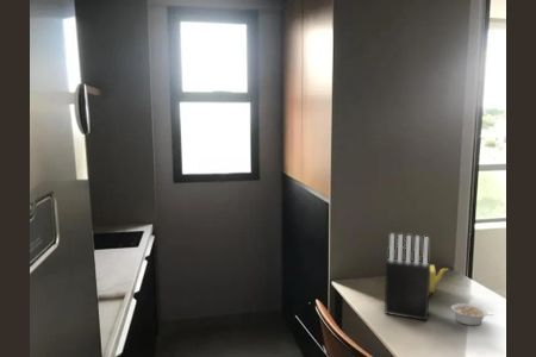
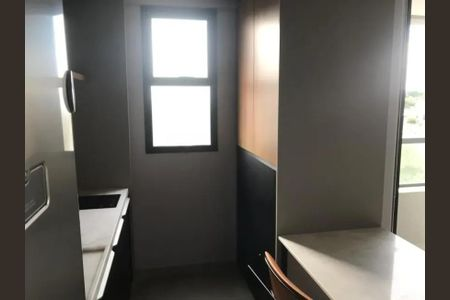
- legume [450,302,496,326]
- teapot [429,264,450,295]
- knife block [384,233,431,322]
